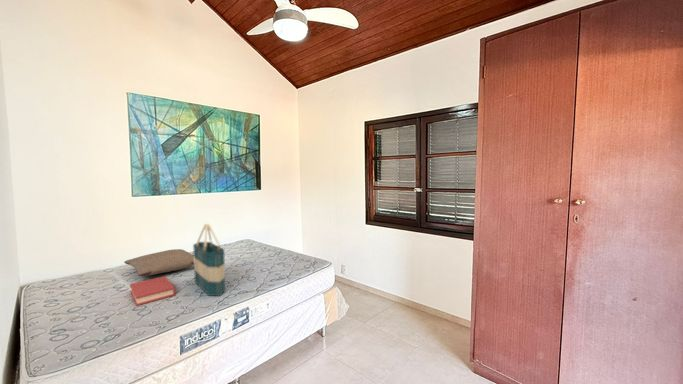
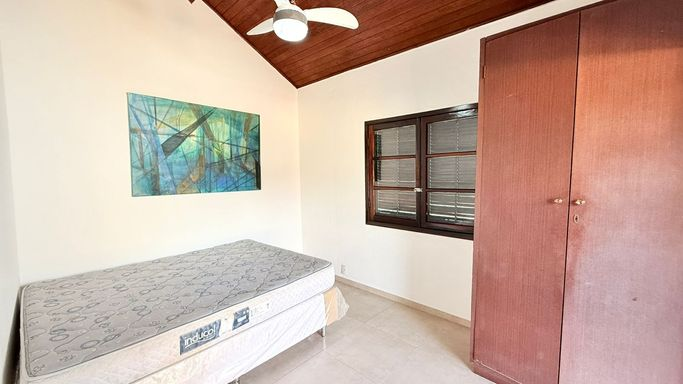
- tote bag [192,223,226,297]
- pillow [123,248,194,277]
- hardback book [129,275,176,307]
